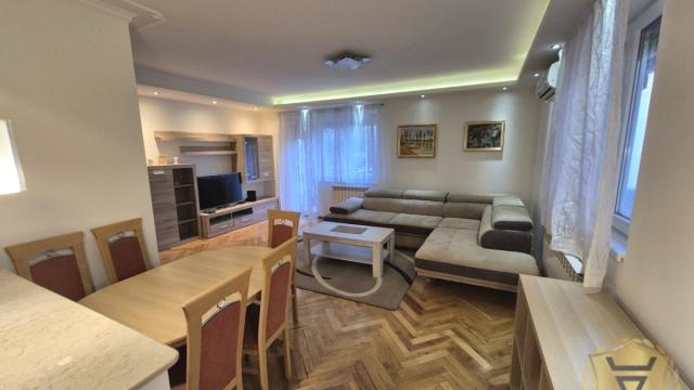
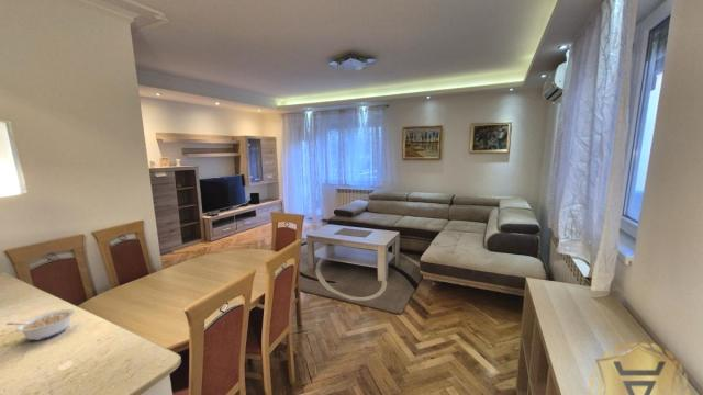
+ legume [5,308,76,341]
